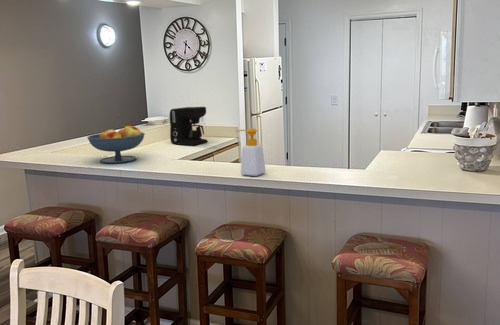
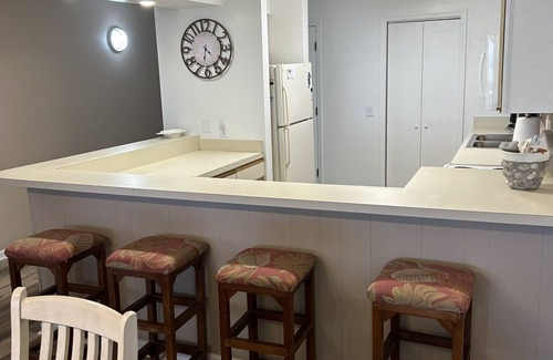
- coffee maker [169,106,209,146]
- fruit bowl [86,125,146,164]
- soap bottle [235,128,266,177]
